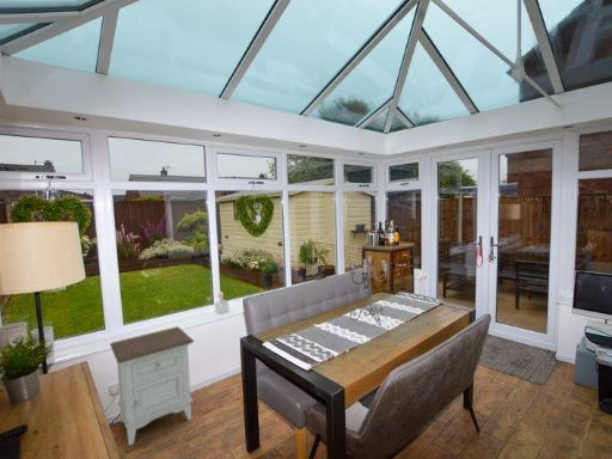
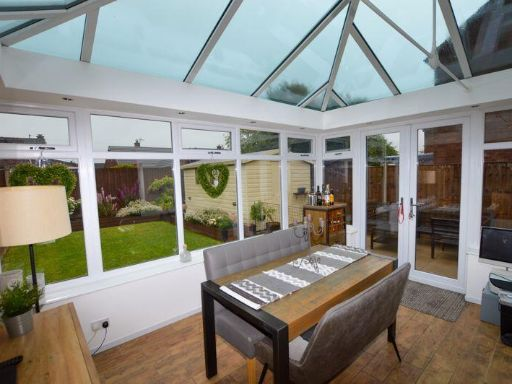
- nightstand [109,325,195,447]
